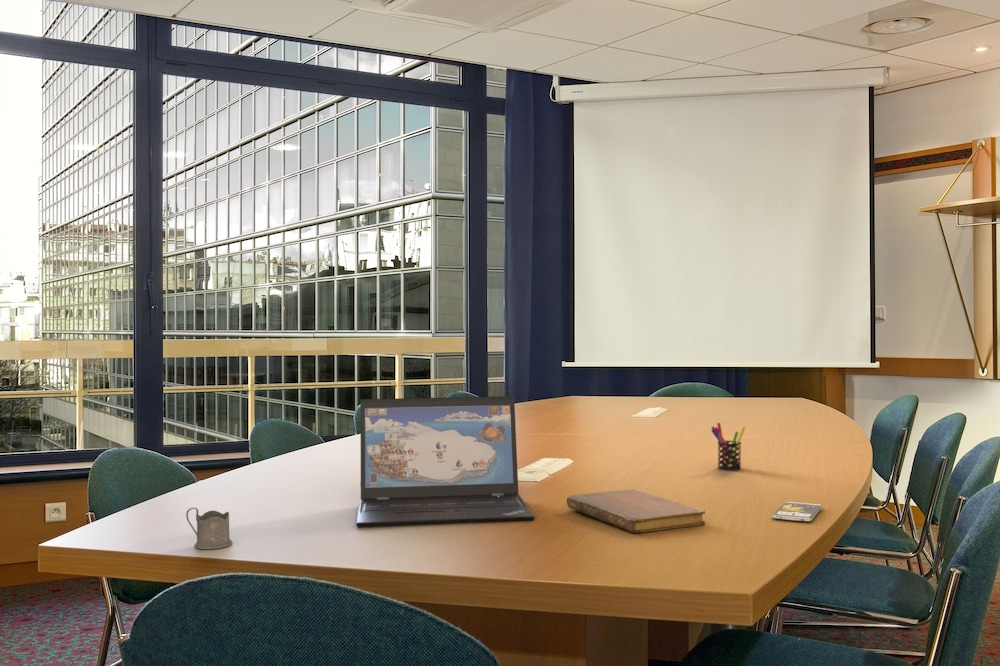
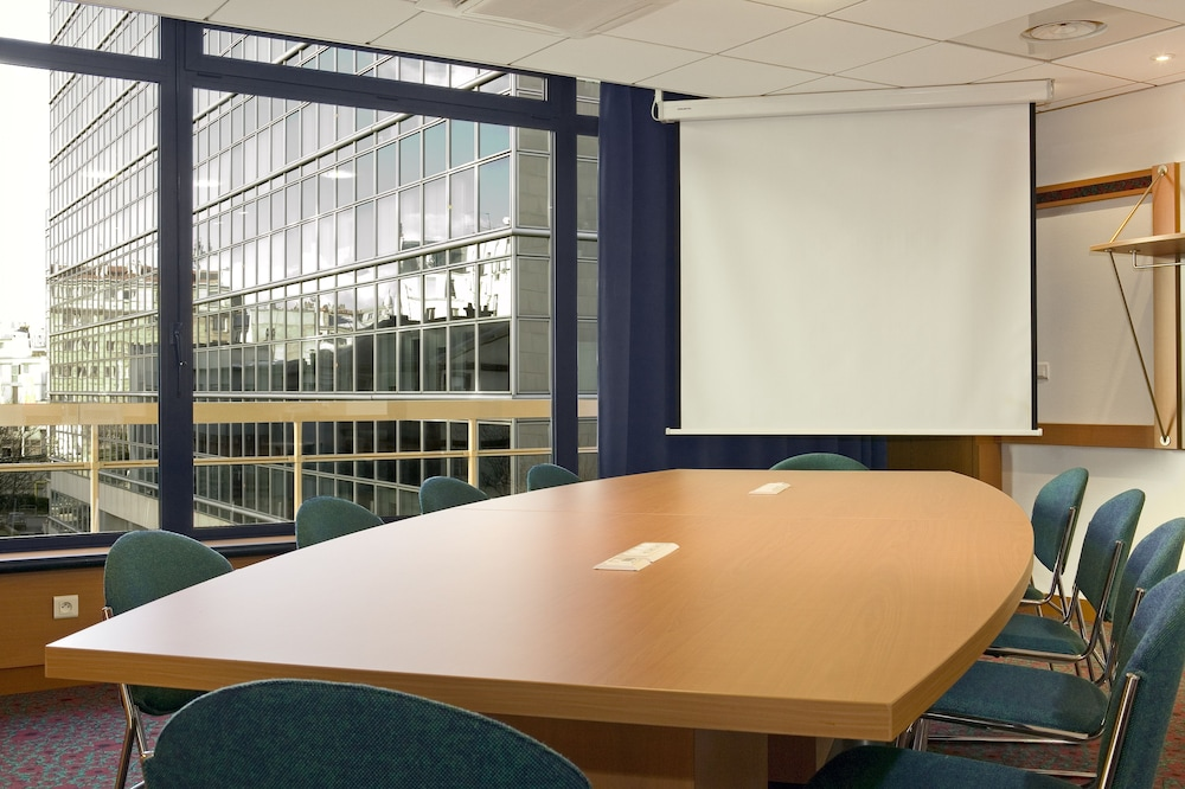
- laptop [355,395,535,527]
- pen holder [710,422,746,472]
- notebook [566,489,706,534]
- smartphone [771,501,823,522]
- tea glass holder [185,507,233,550]
